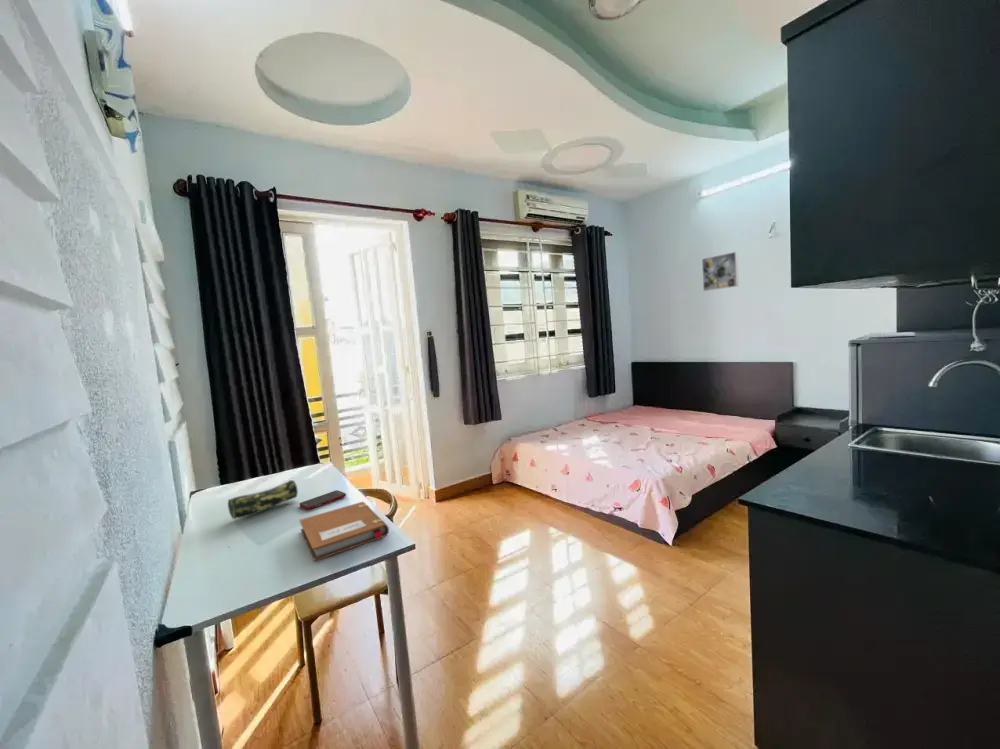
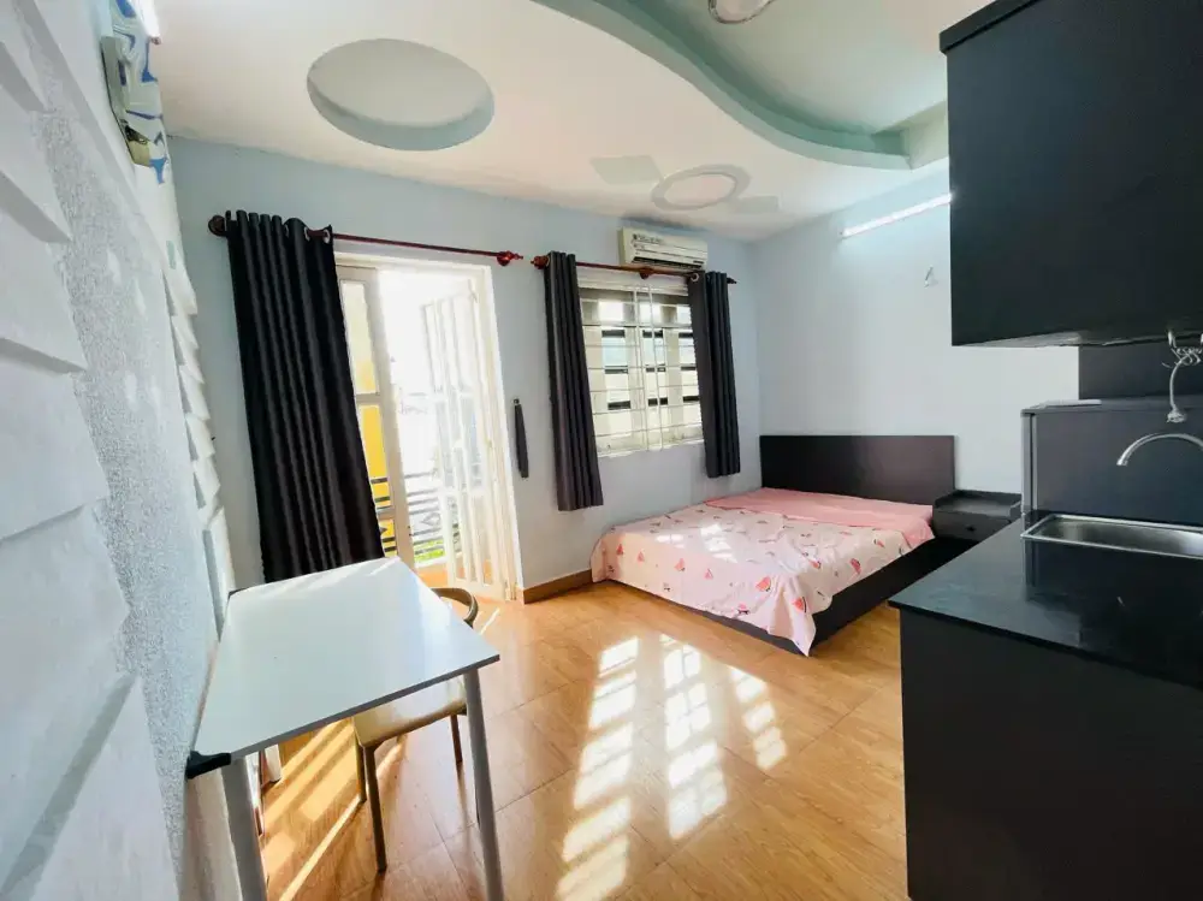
- notebook [298,501,390,562]
- cell phone [299,489,347,510]
- pencil case [227,478,299,520]
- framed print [701,251,740,292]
